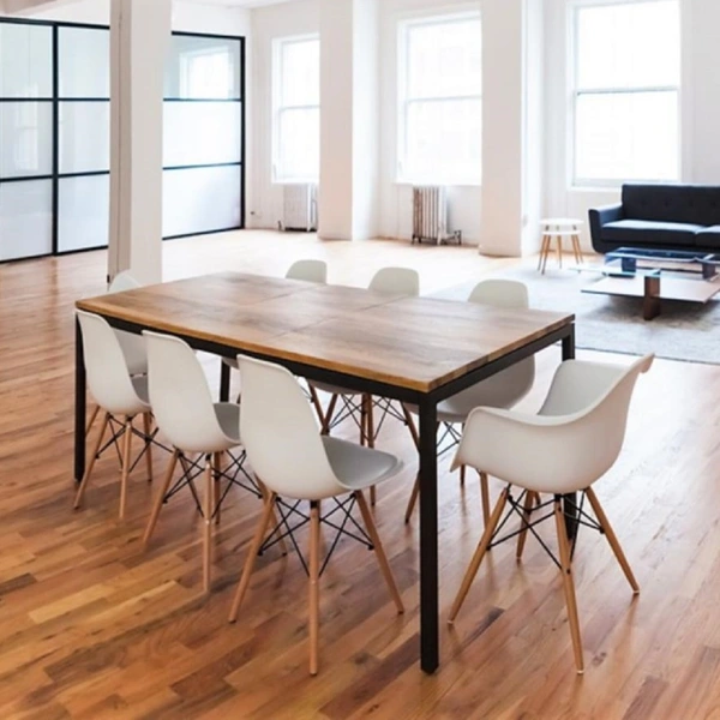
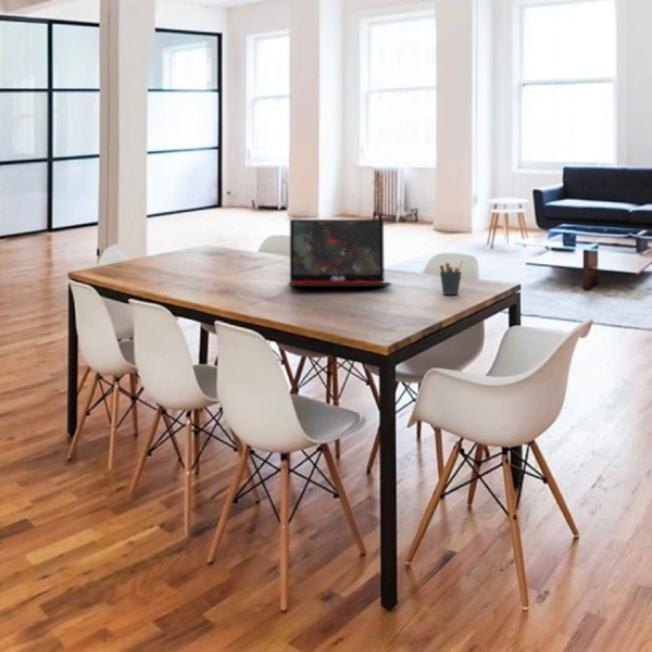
+ laptop [289,218,392,288]
+ pen holder [438,259,464,296]
